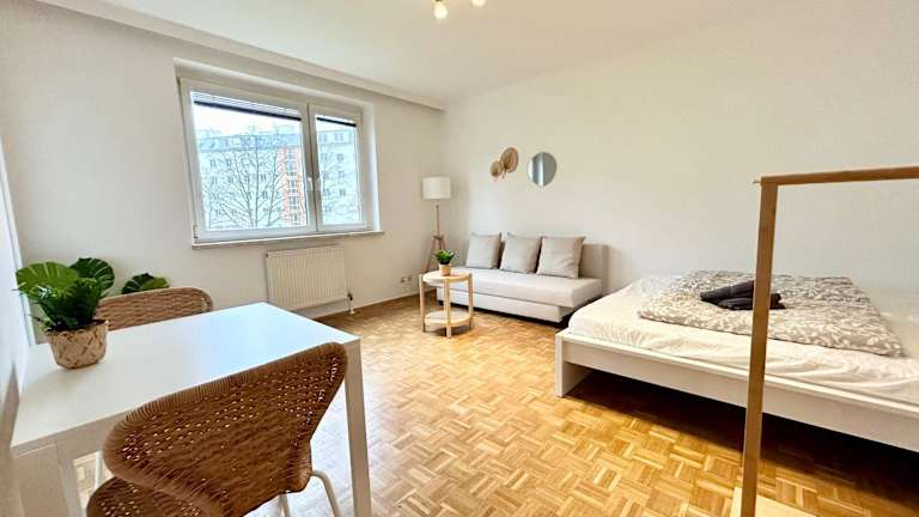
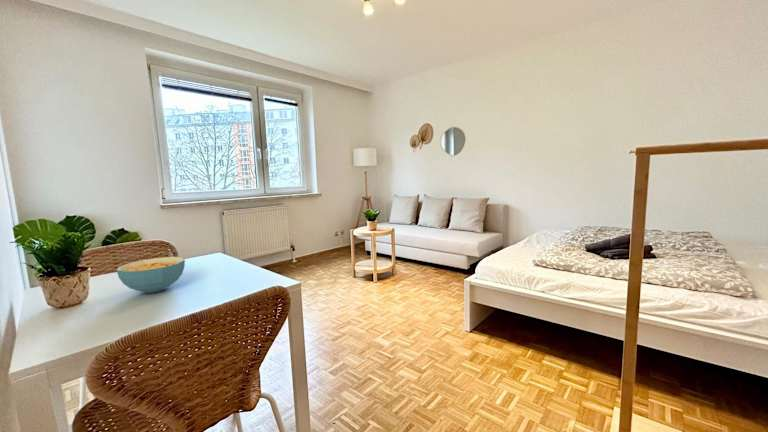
+ cereal bowl [116,256,186,294]
